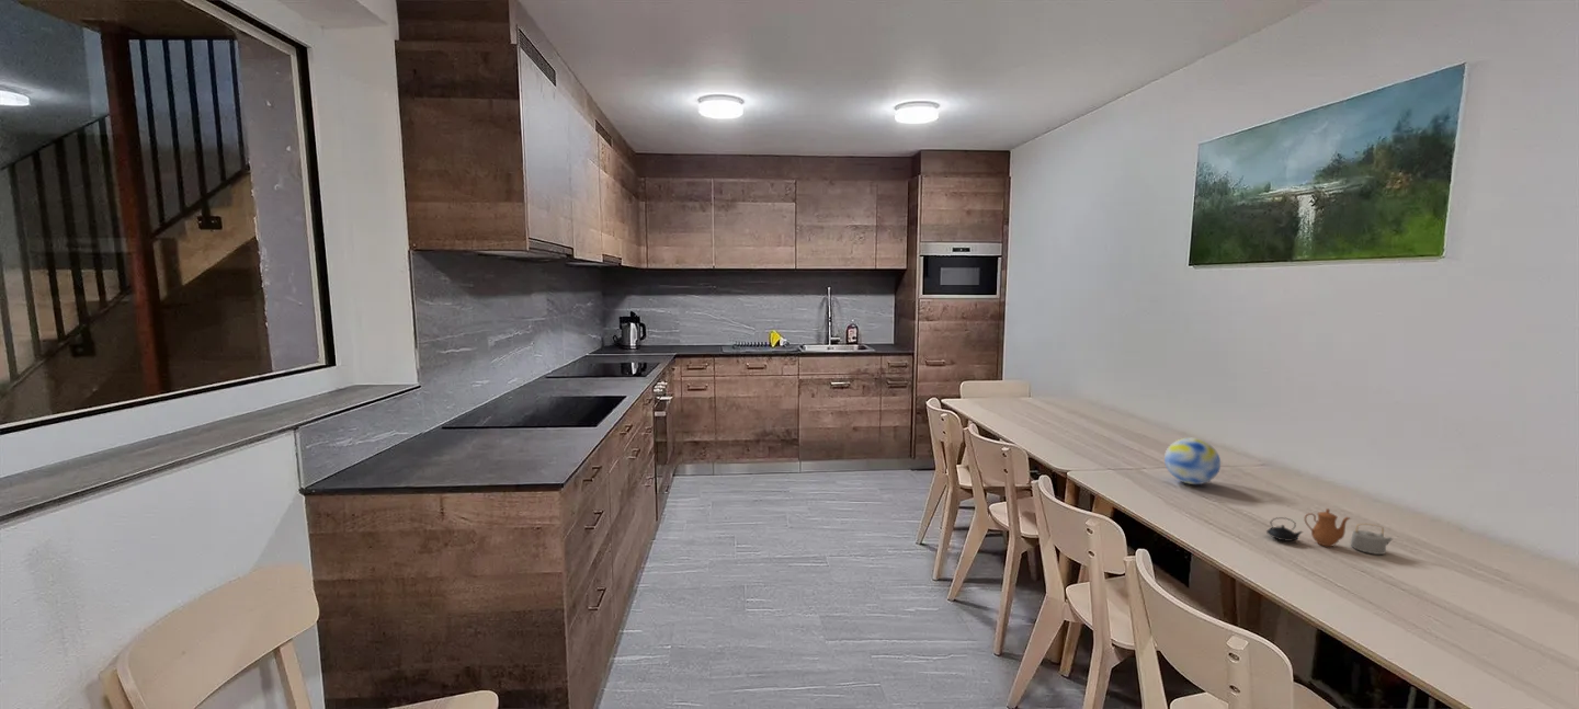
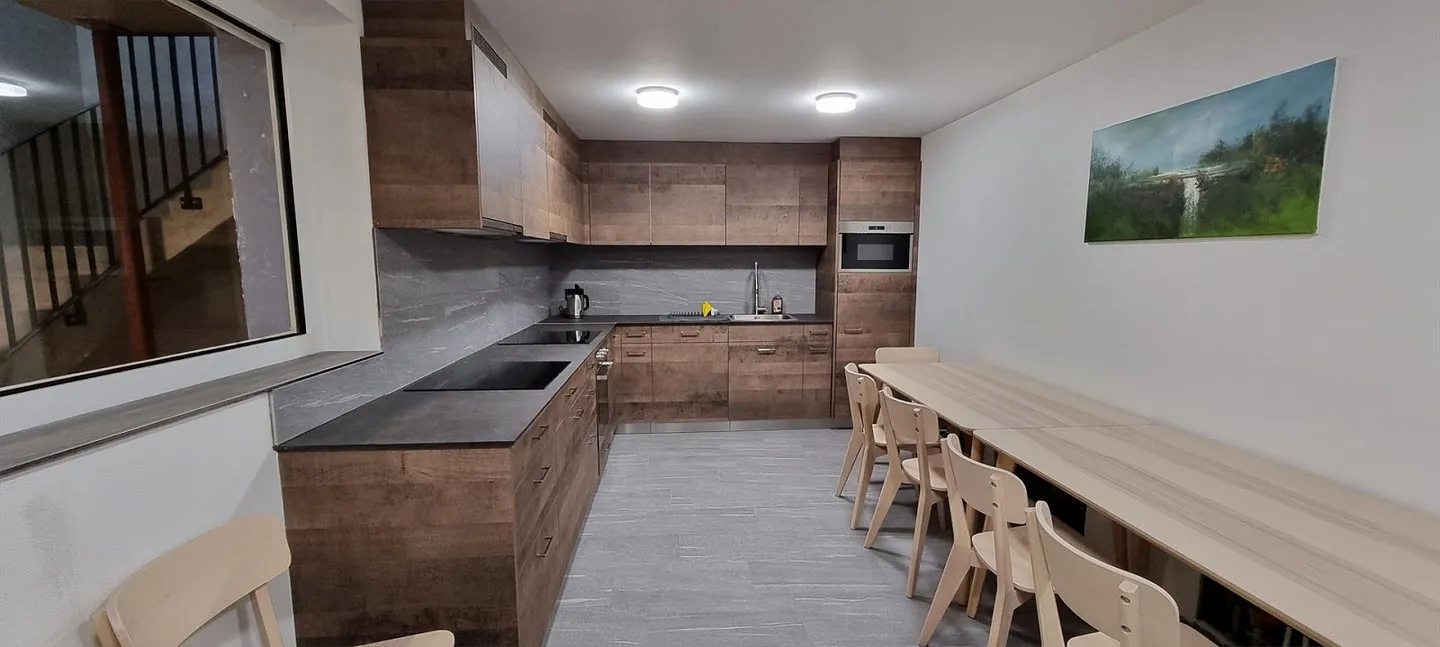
- decorative ball [1163,436,1222,485]
- teapot [1265,507,1394,556]
